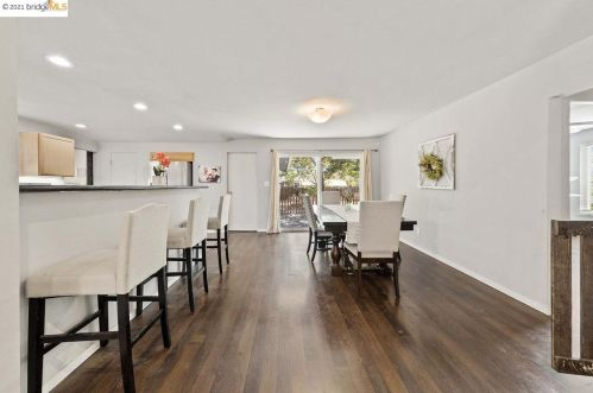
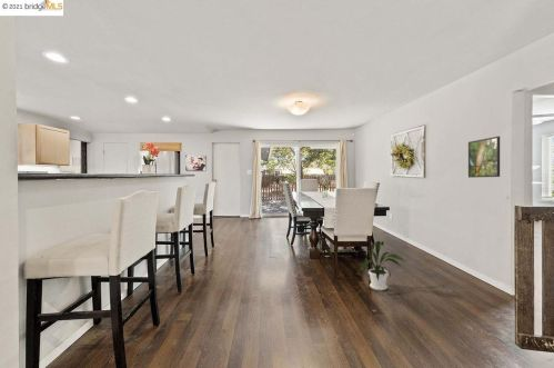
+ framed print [467,136,501,179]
+ house plant [359,240,405,291]
